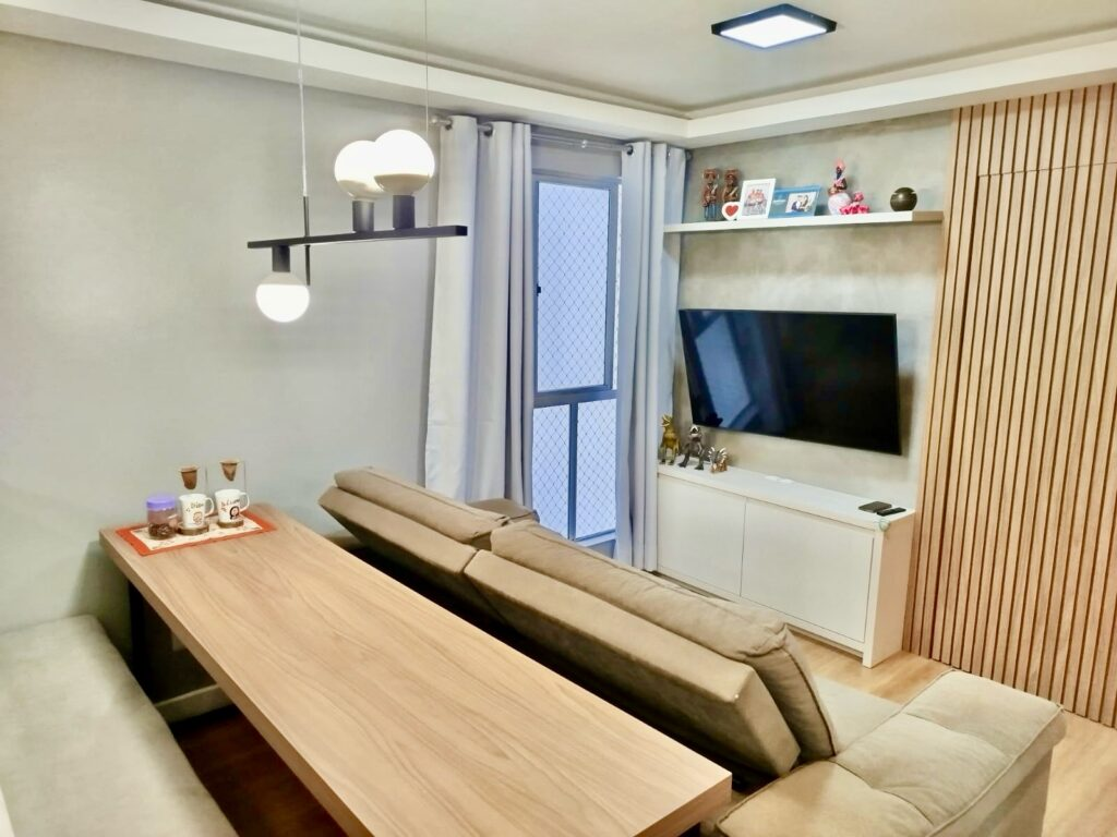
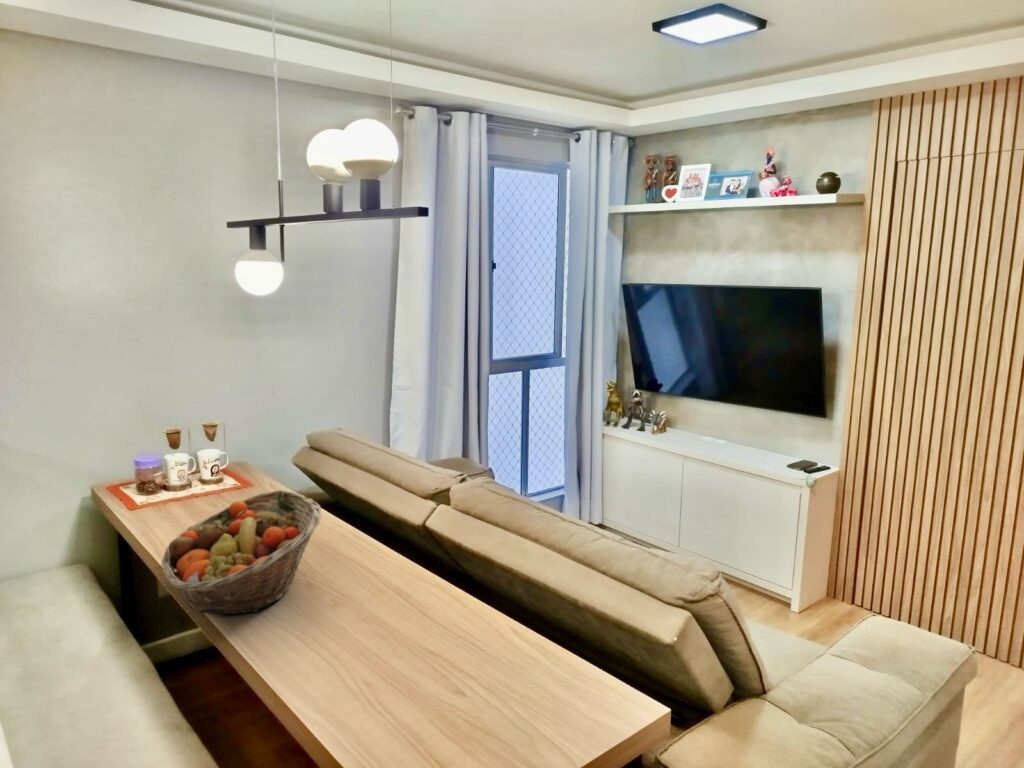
+ fruit basket [161,489,322,615]
